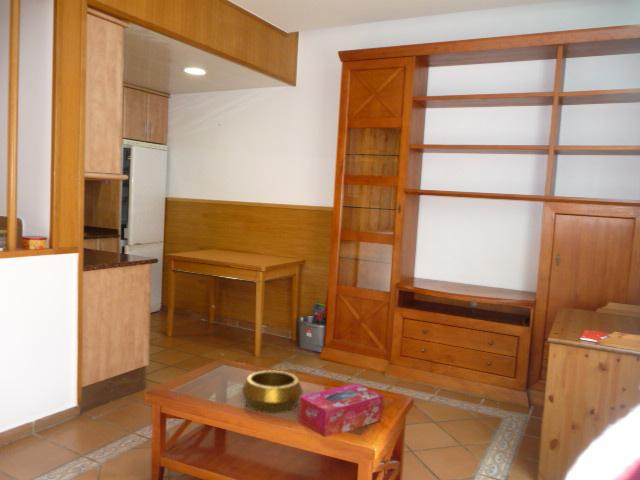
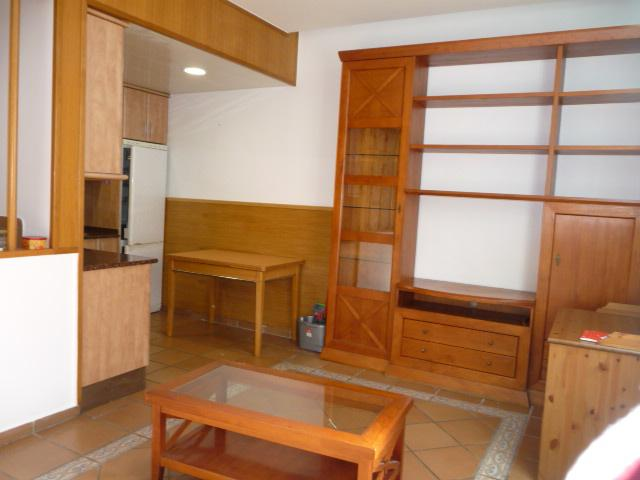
- tissue box [297,382,385,438]
- decorative bowl [240,370,304,414]
